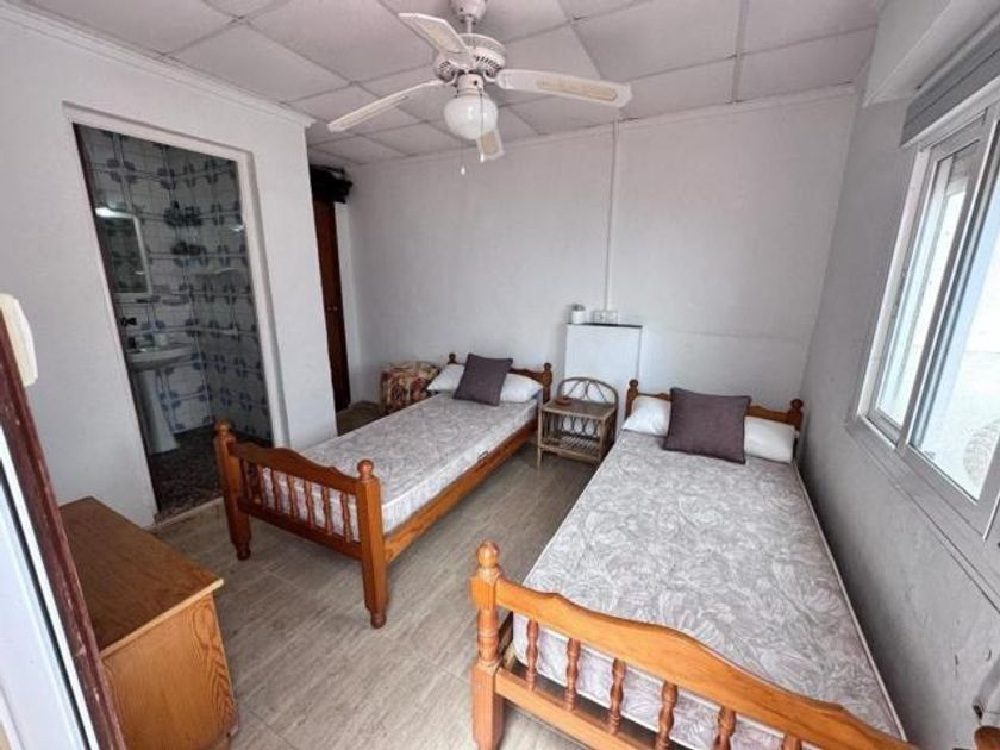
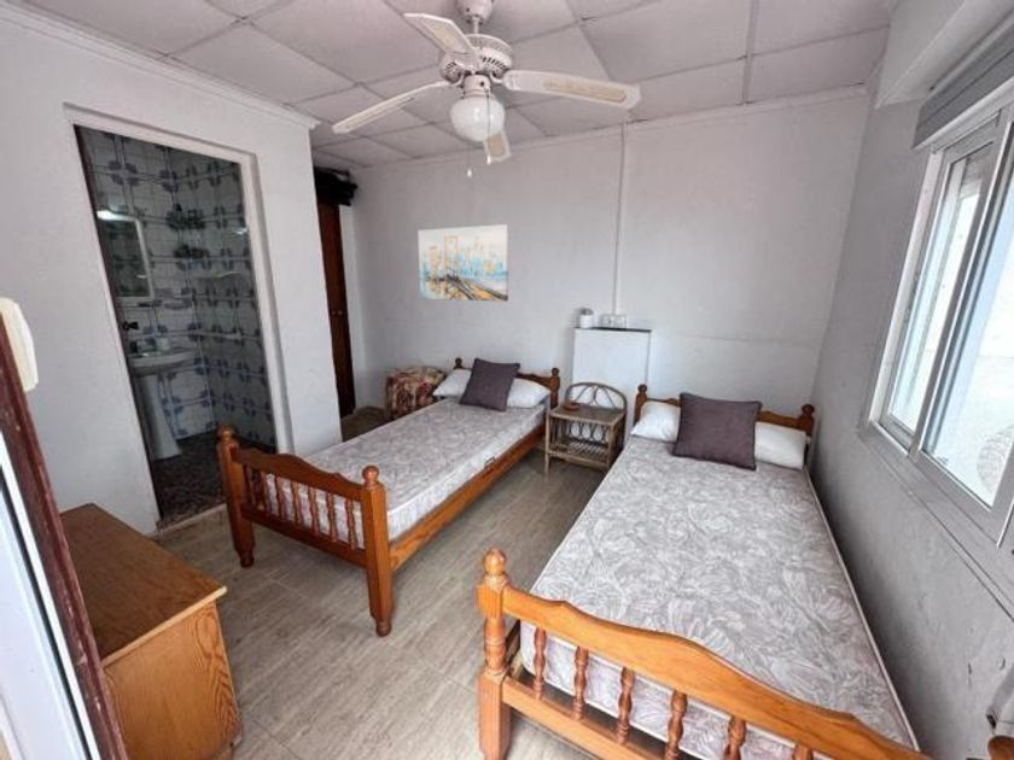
+ wall art [416,223,509,303]
